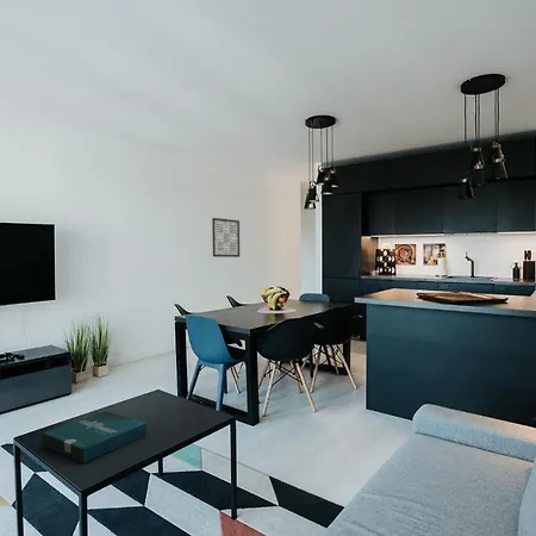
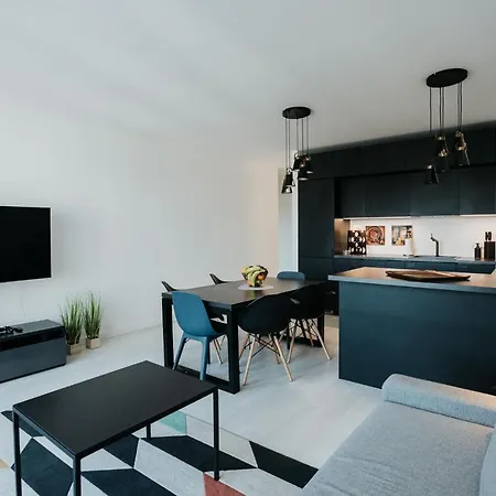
- pizza box [42,410,148,465]
- wall art [211,217,241,258]
